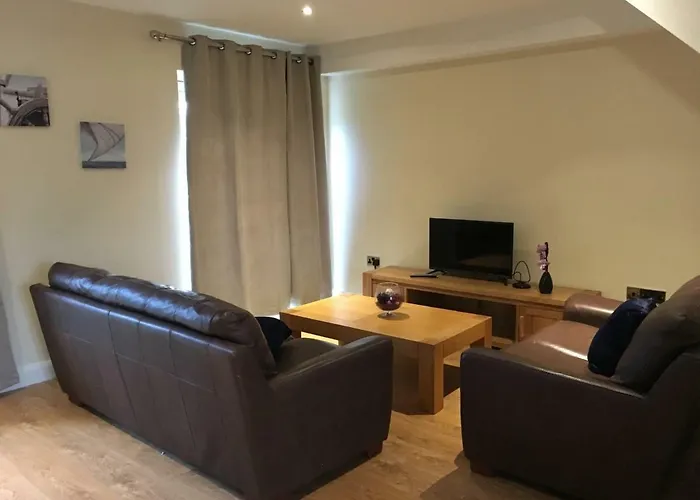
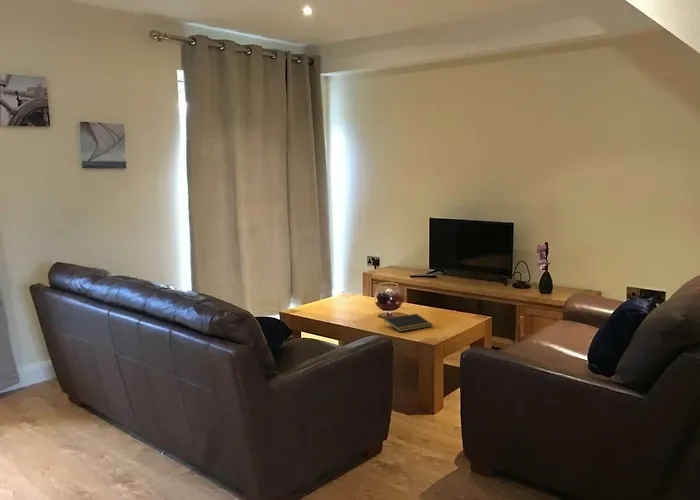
+ notepad [383,313,433,333]
